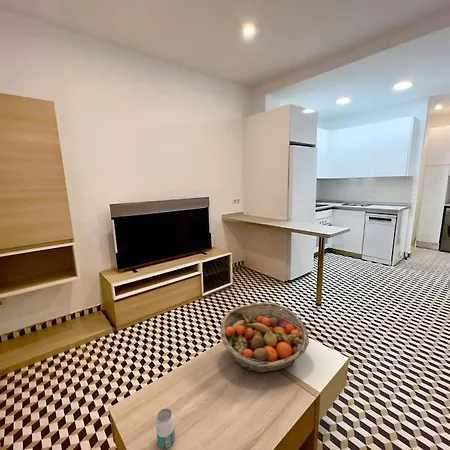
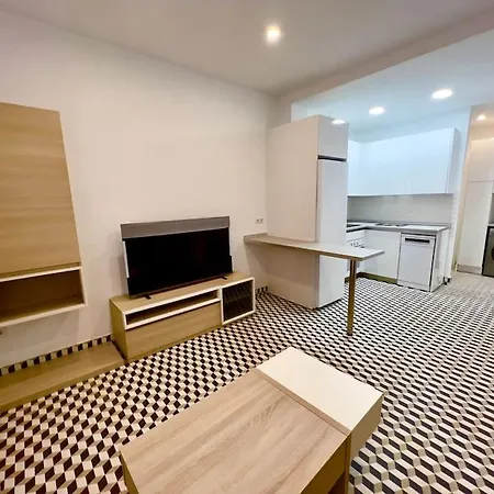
- fruit basket [220,301,310,374]
- beverage can [155,407,176,450]
